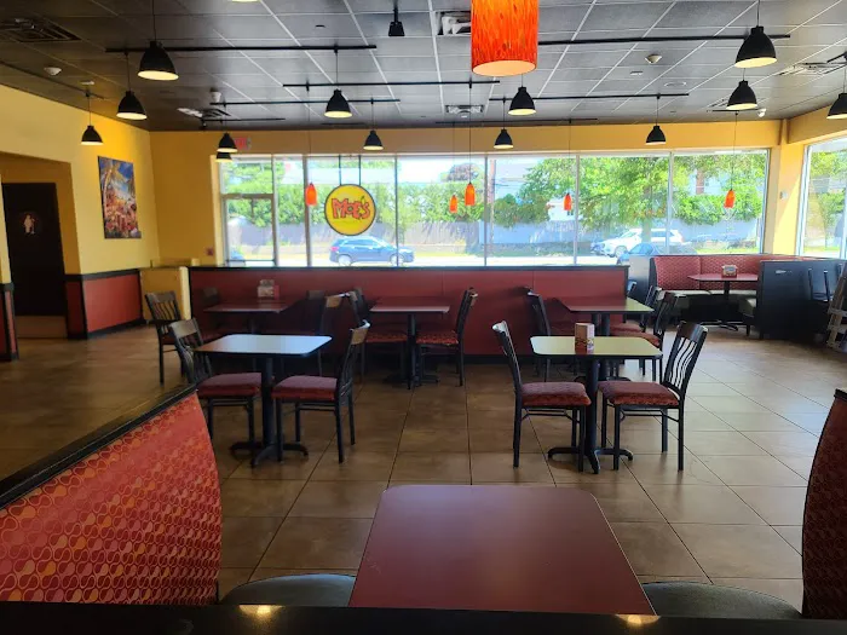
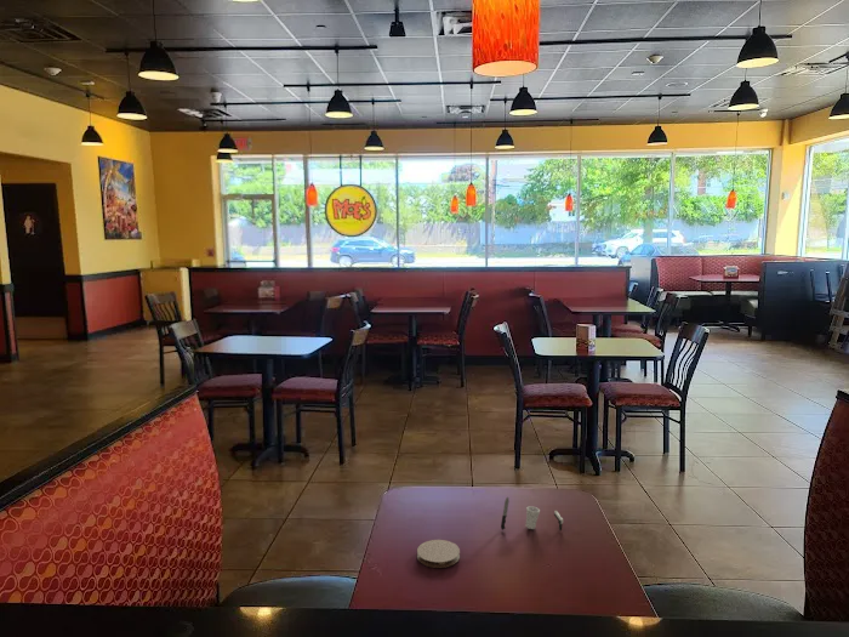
+ coaster [416,539,461,569]
+ cup [500,496,564,533]
